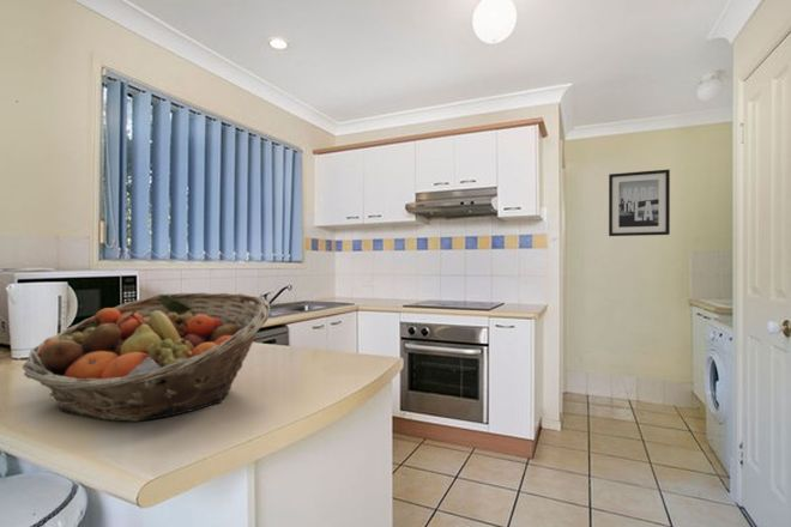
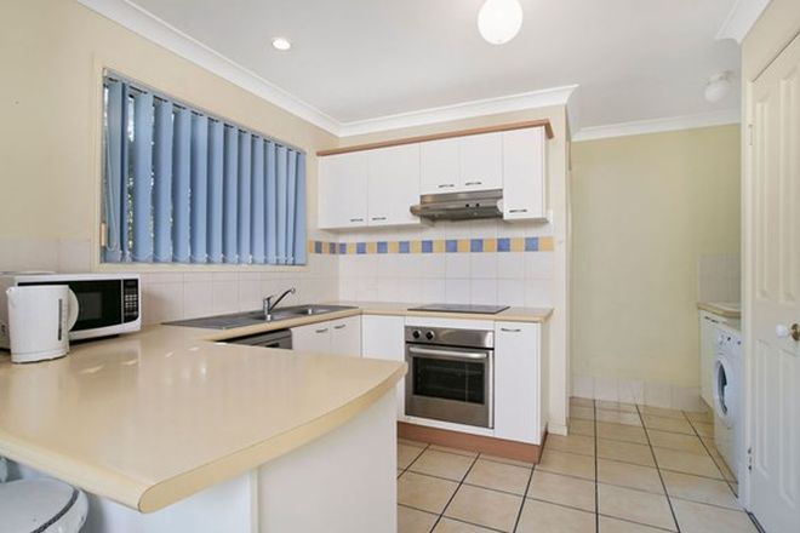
- wall art [608,169,671,237]
- fruit basket [22,292,271,423]
